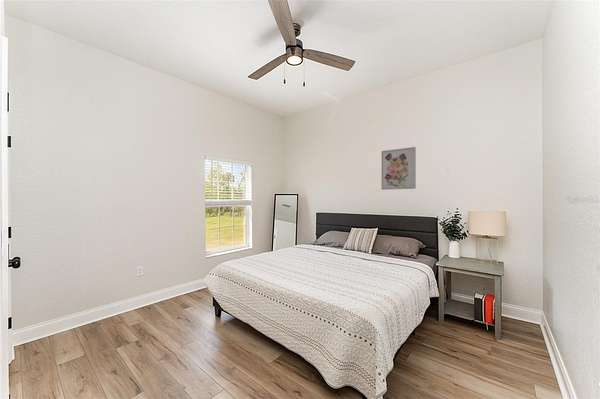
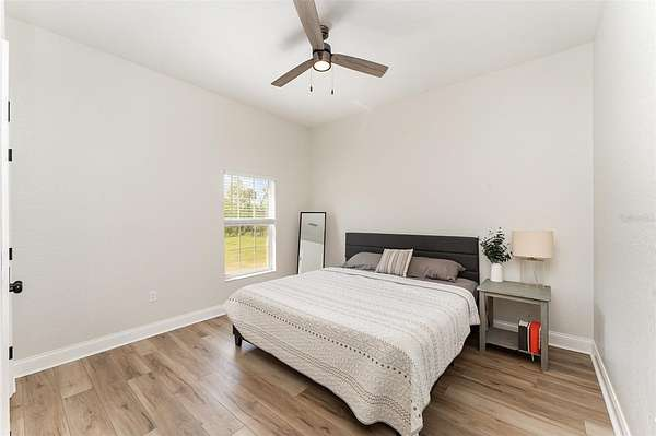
- wall art [381,146,417,191]
